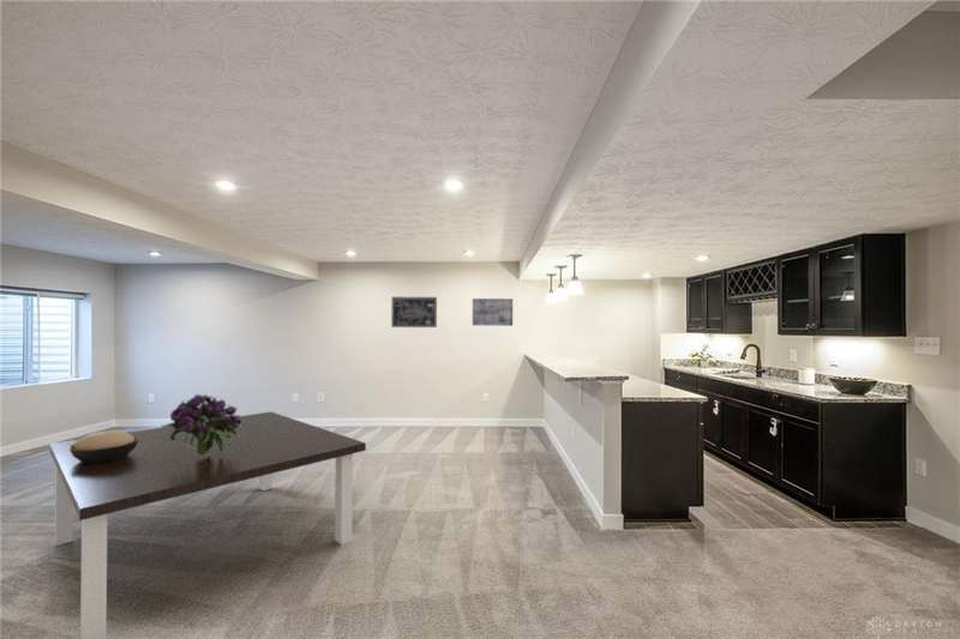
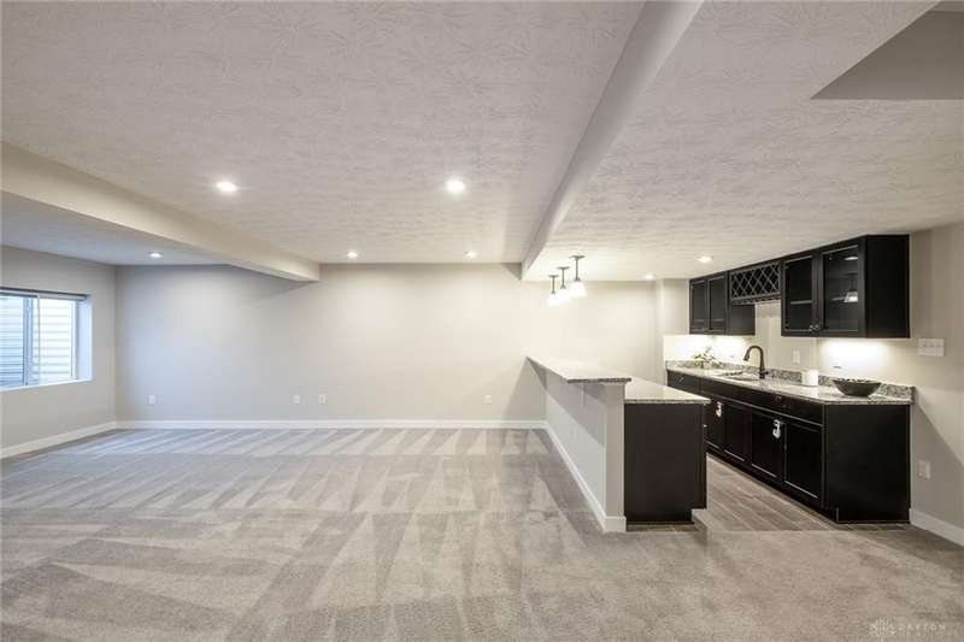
- decorative bowl [70,429,138,463]
- wall art [390,296,438,328]
- bouquet [158,393,244,456]
- wall art [472,297,514,327]
- dining table [48,411,367,639]
